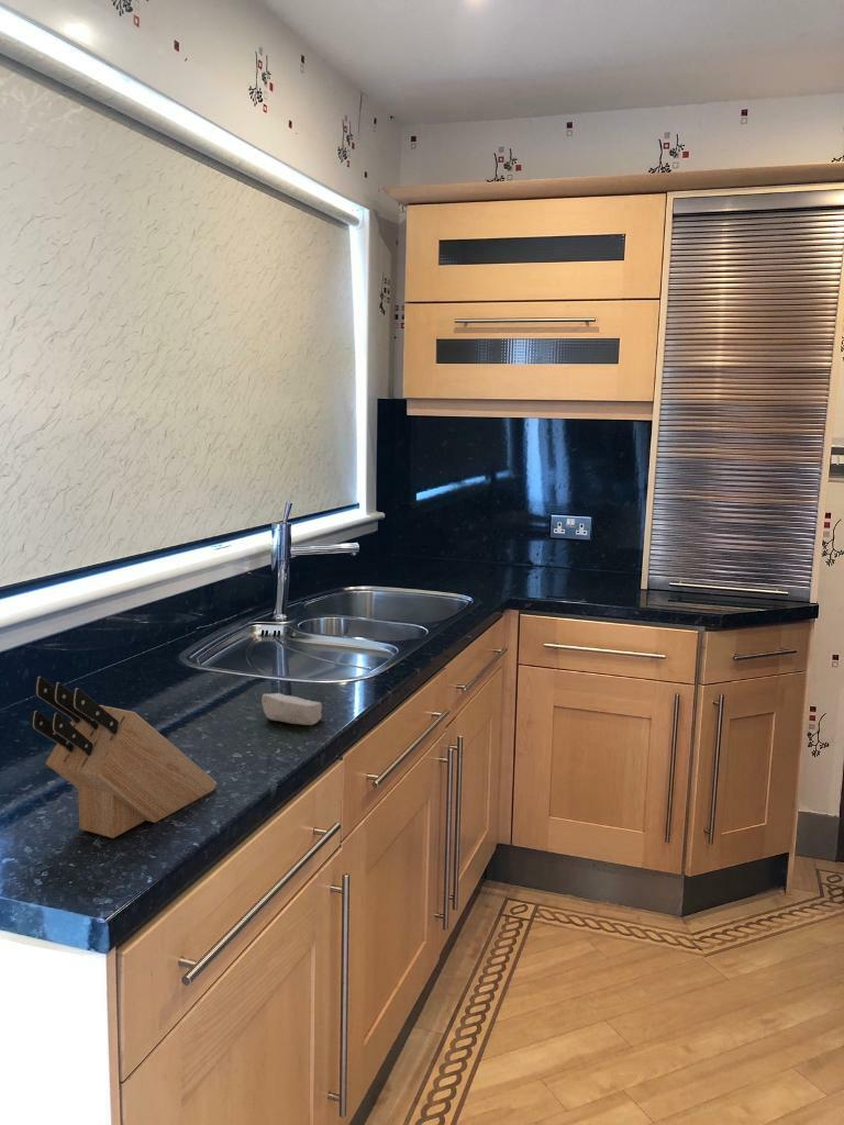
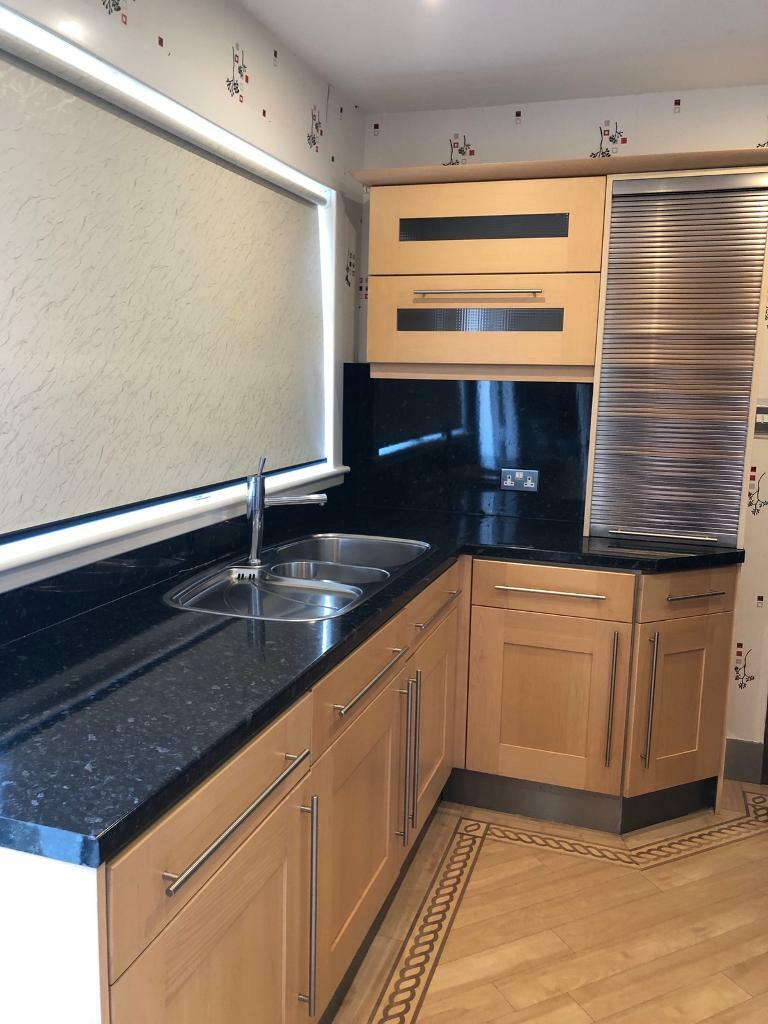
- soap bar [260,692,323,726]
- knife block [31,676,218,839]
